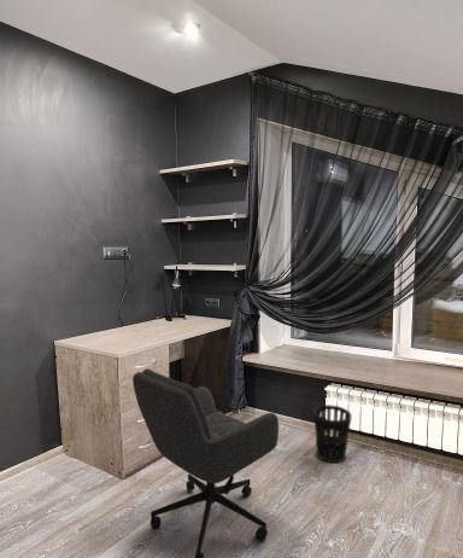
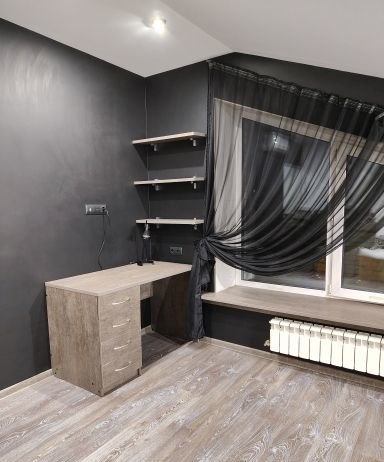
- office chair [131,367,280,558]
- wastebasket [312,403,352,464]
